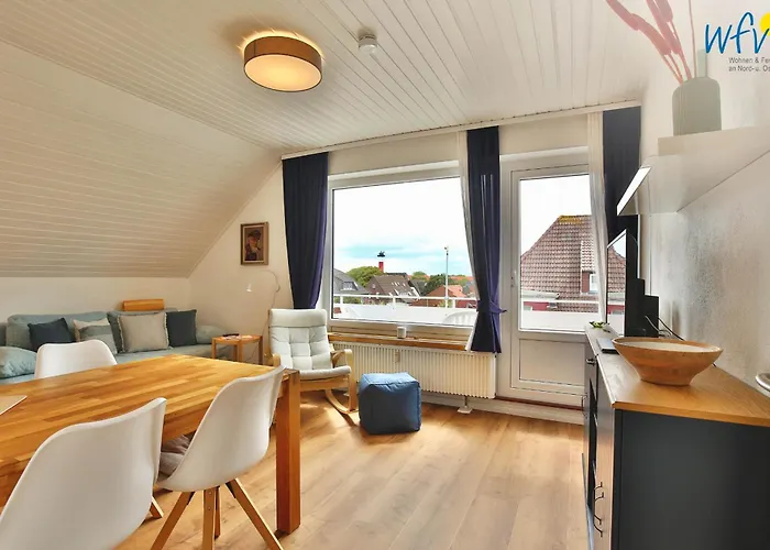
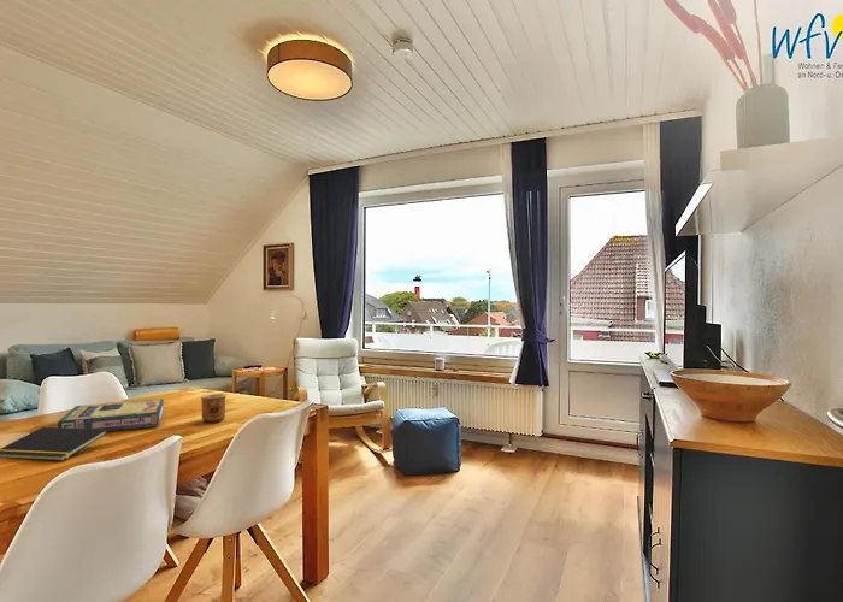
+ notepad [0,426,108,462]
+ cup [200,393,228,423]
+ video game box [57,397,165,432]
